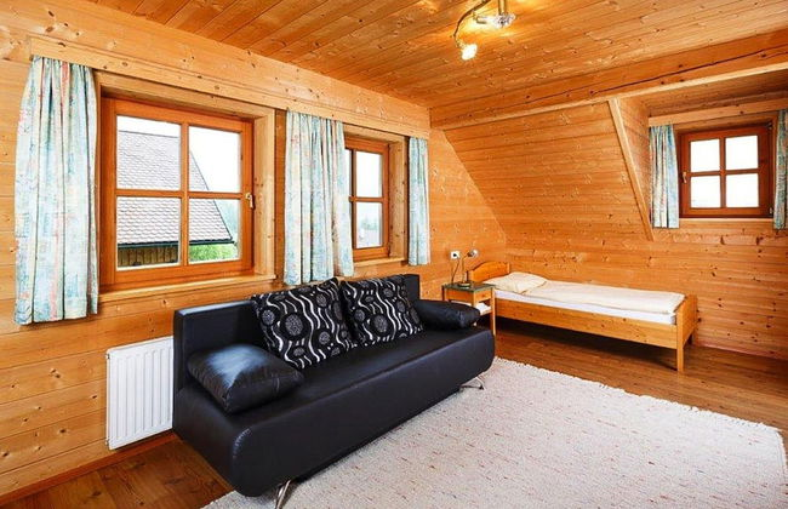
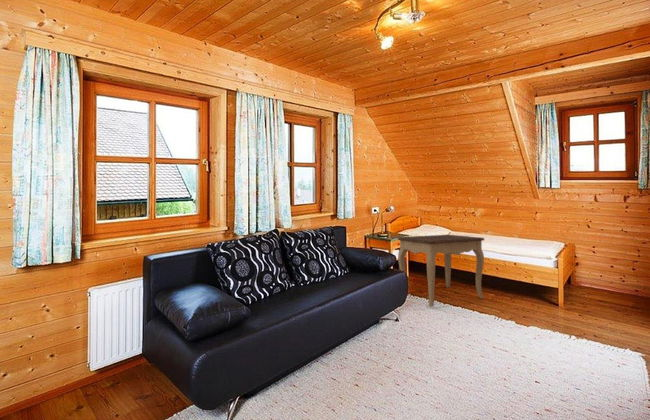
+ side table [397,234,486,307]
